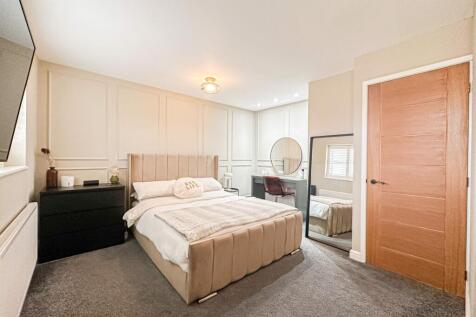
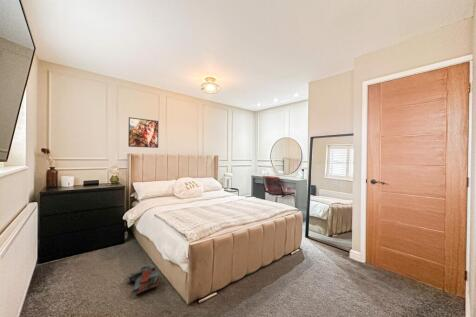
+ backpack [124,264,162,296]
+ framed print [127,116,159,149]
